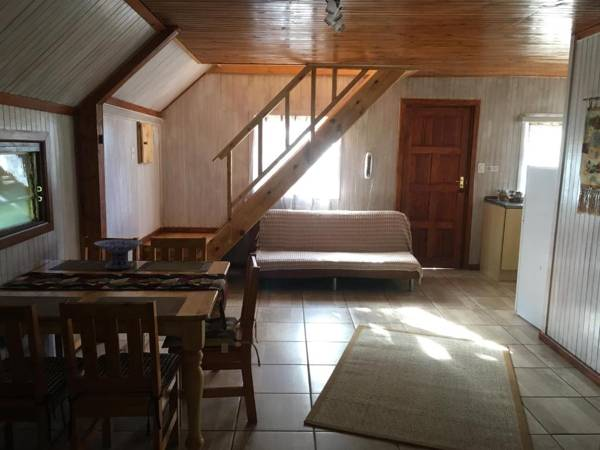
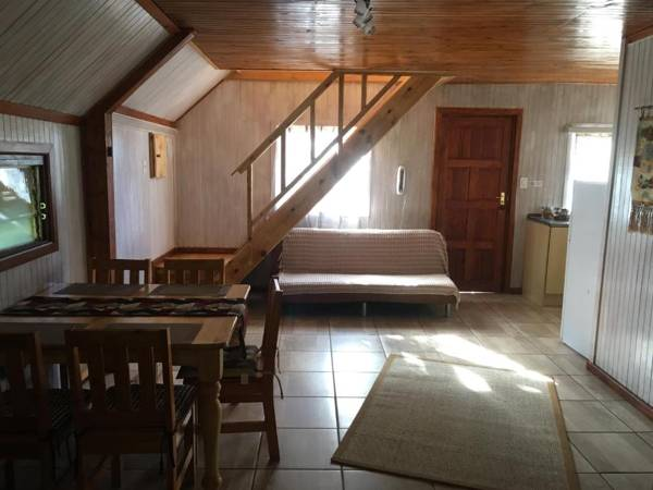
- decorative bowl [93,239,144,270]
